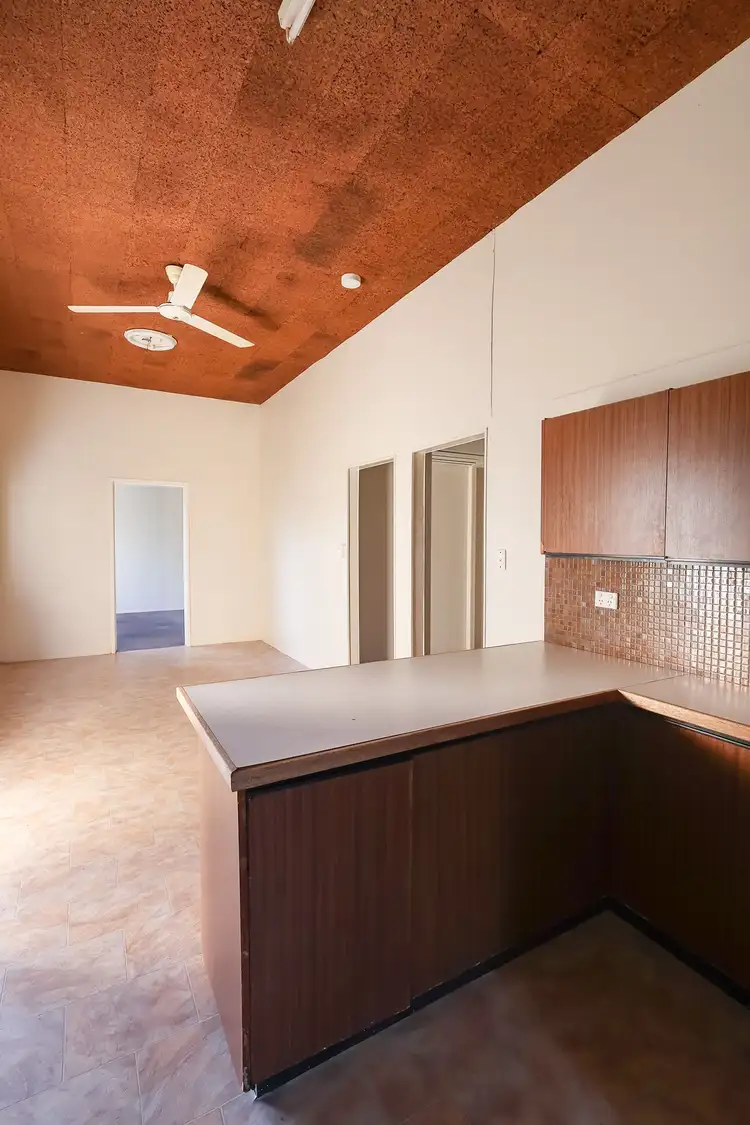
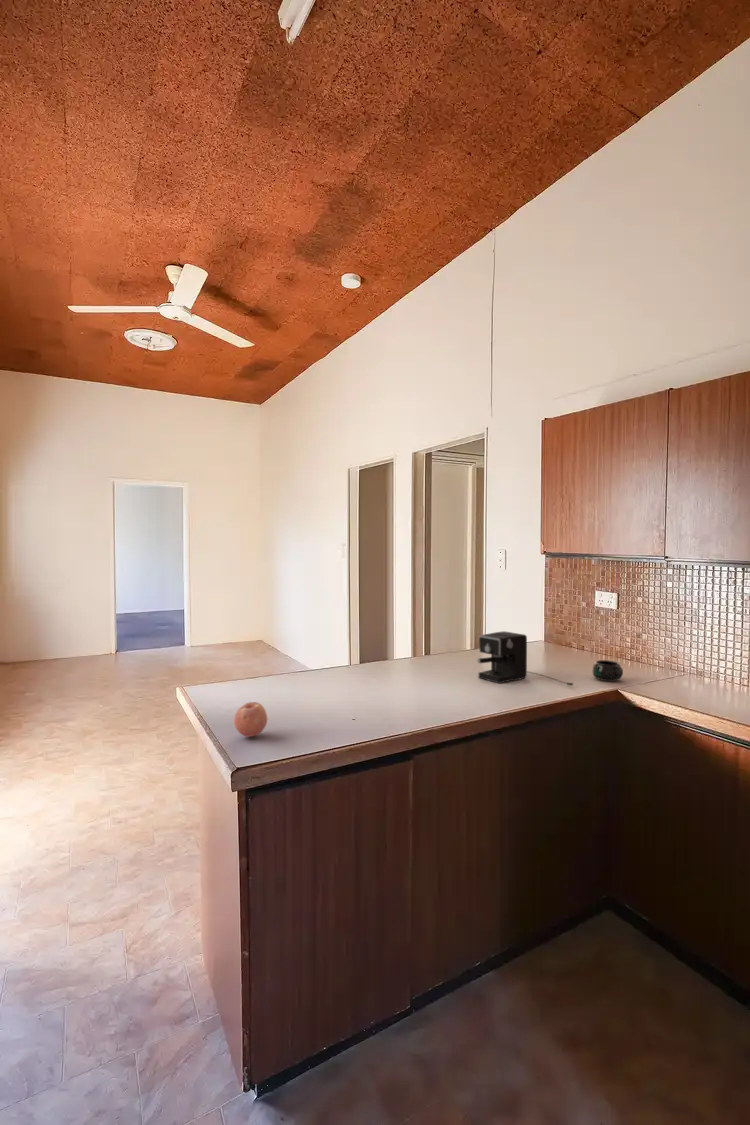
+ mug [592,659,624,682]
+ fruit [233,701,268,738]
+ coffee maker [476,630,574,687]
